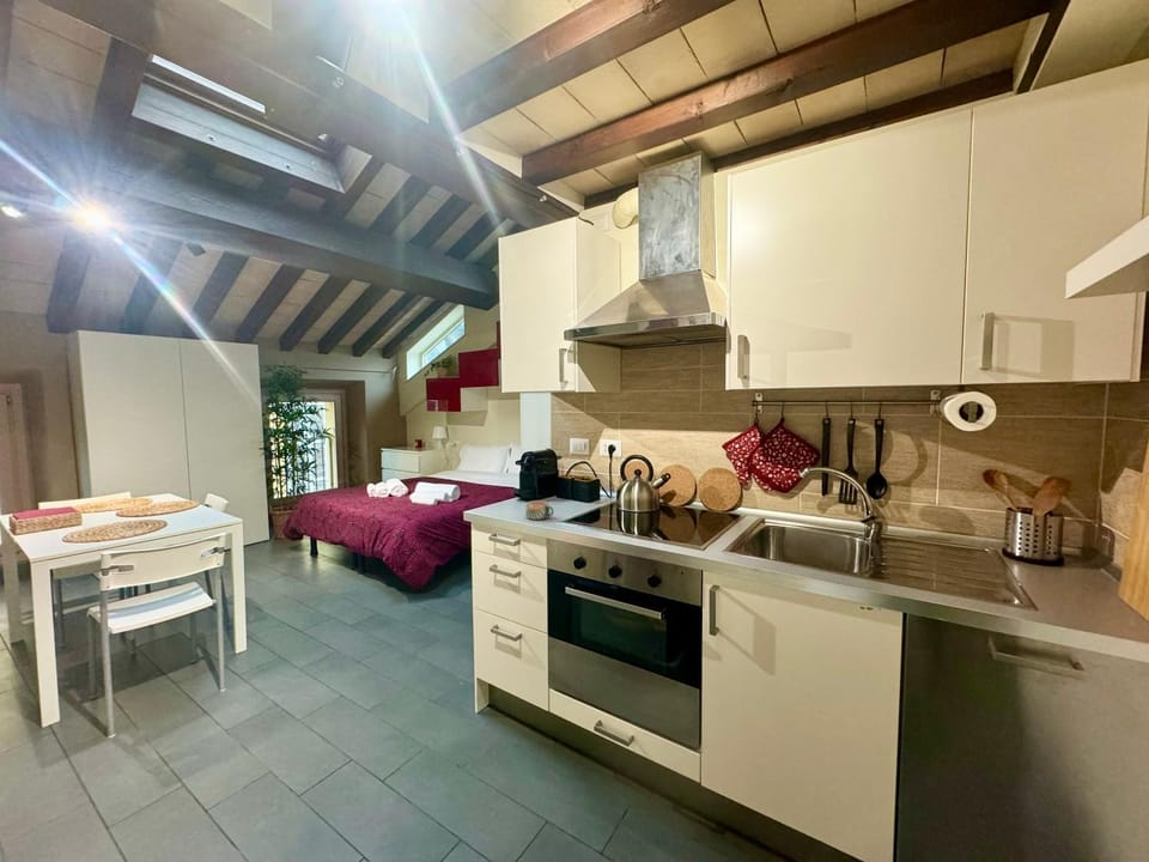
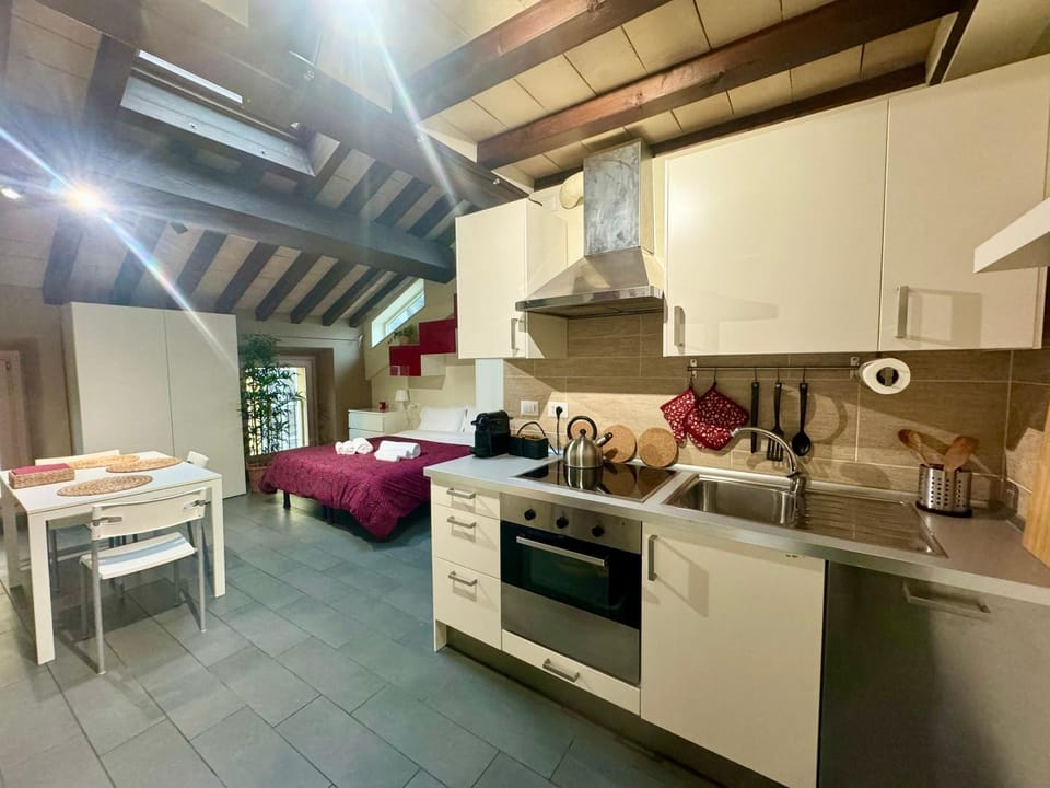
- mug [524,499,554,521]
